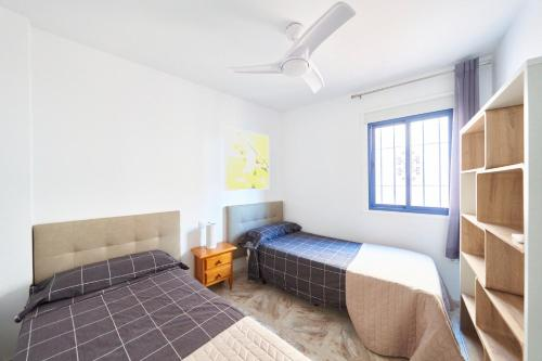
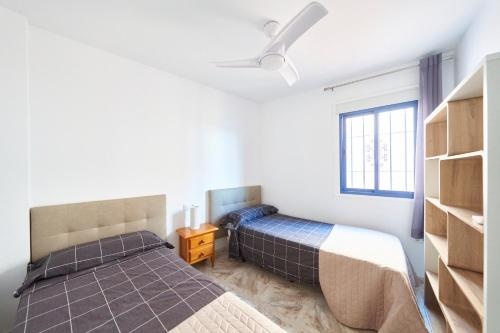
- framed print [222,125,270,192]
